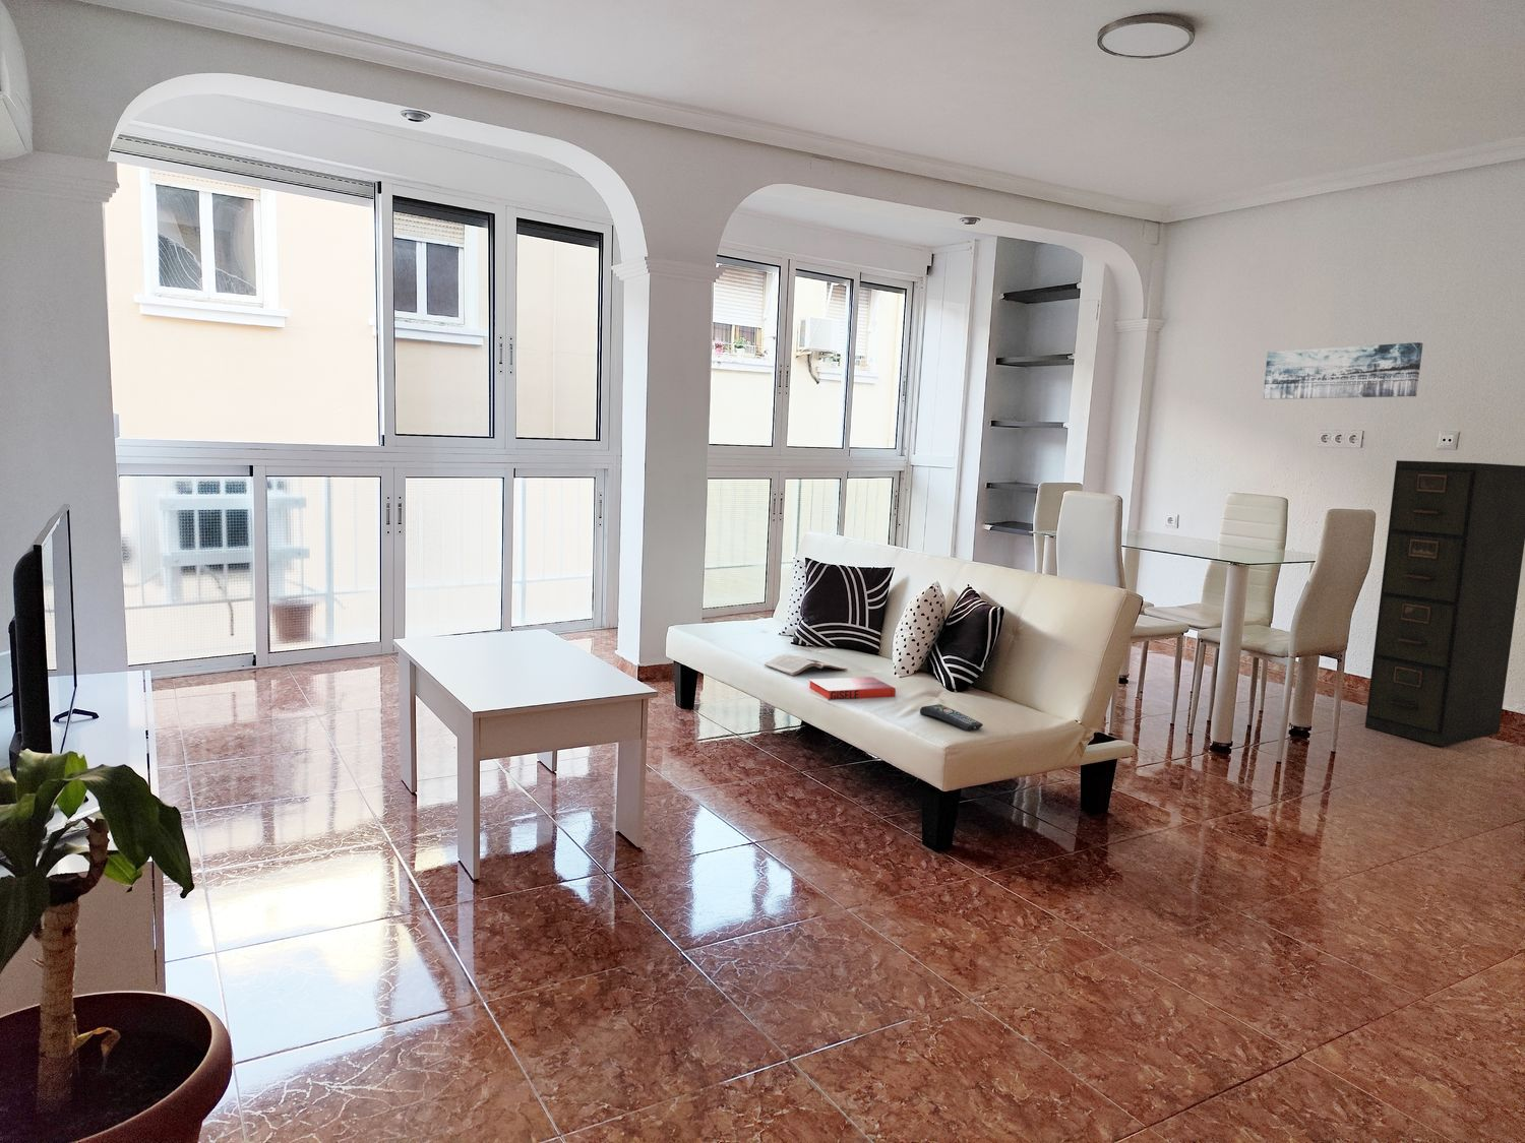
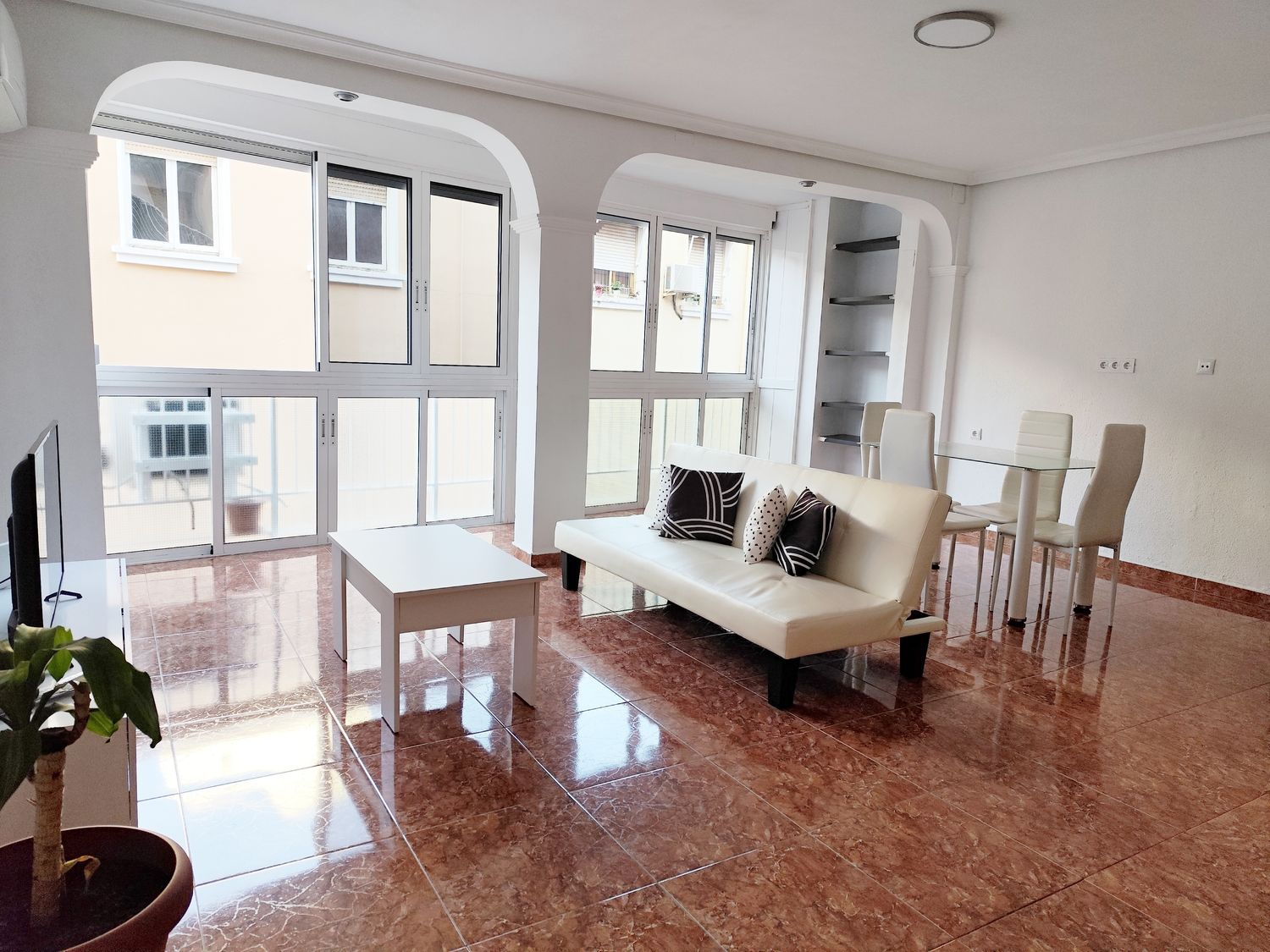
- hardback book [808,676,897,702]
- remote control [919,704,985,731]
- wall art [1262,341,1424,400]
- filing cabinet [1364,459,1525,747]
- magazine [764,652,848,677]
